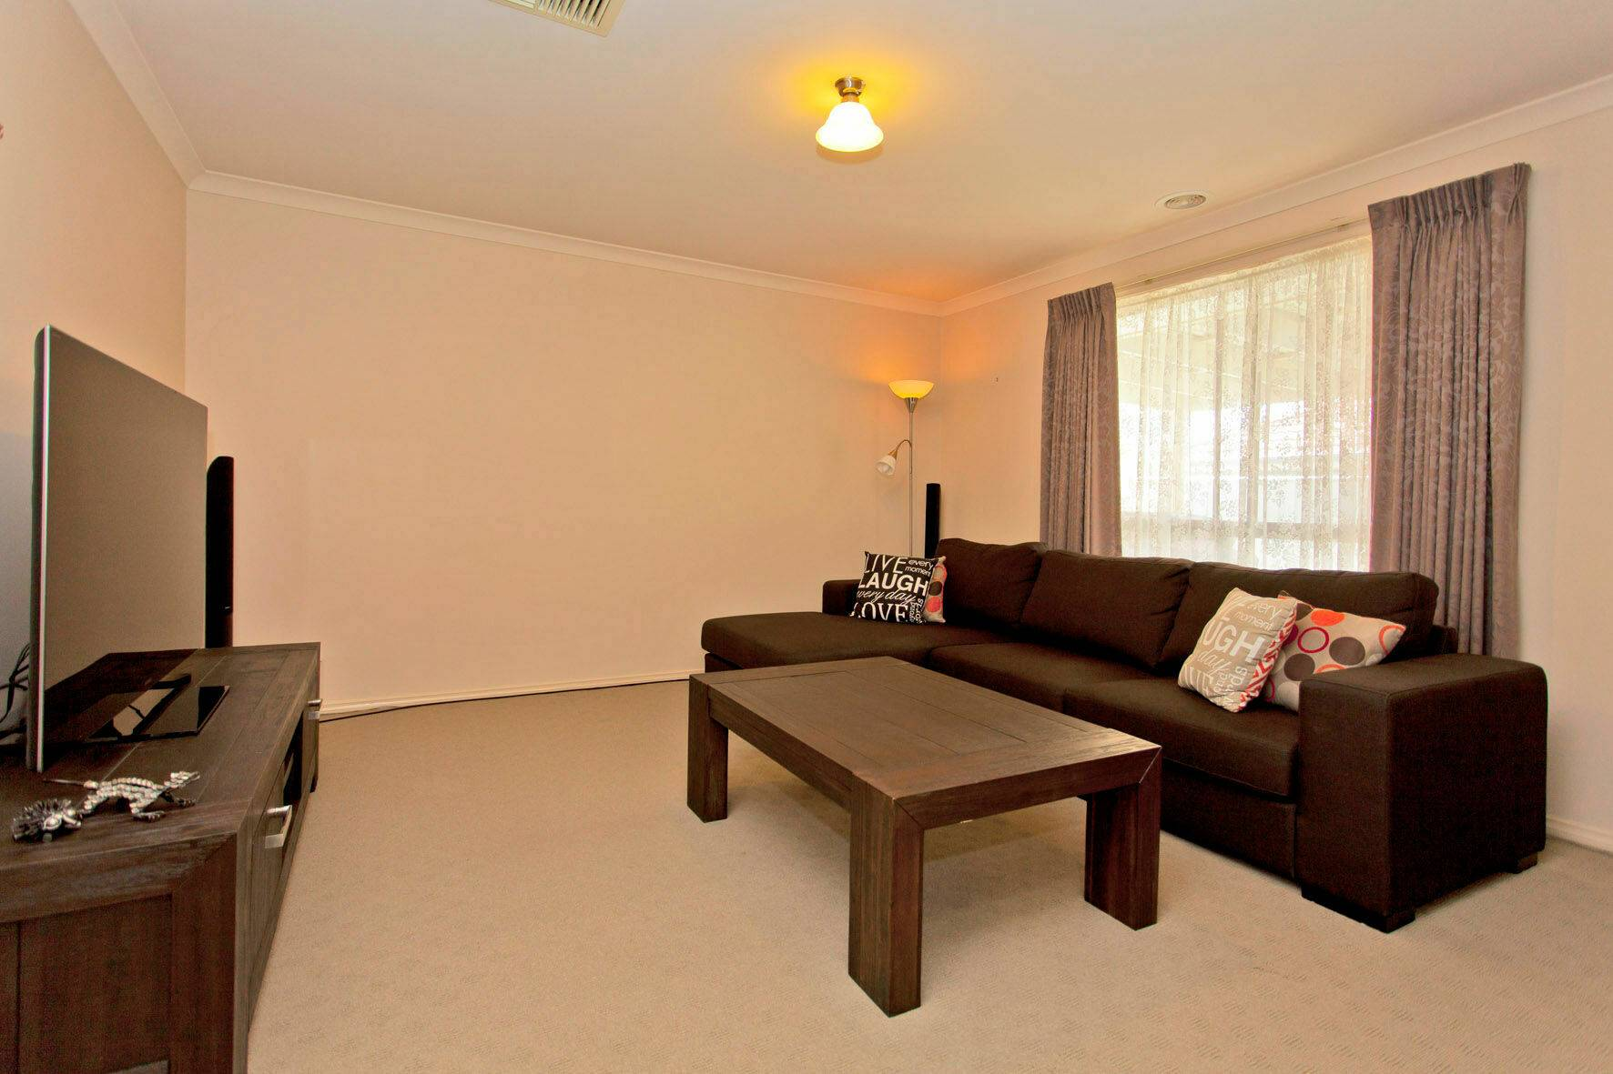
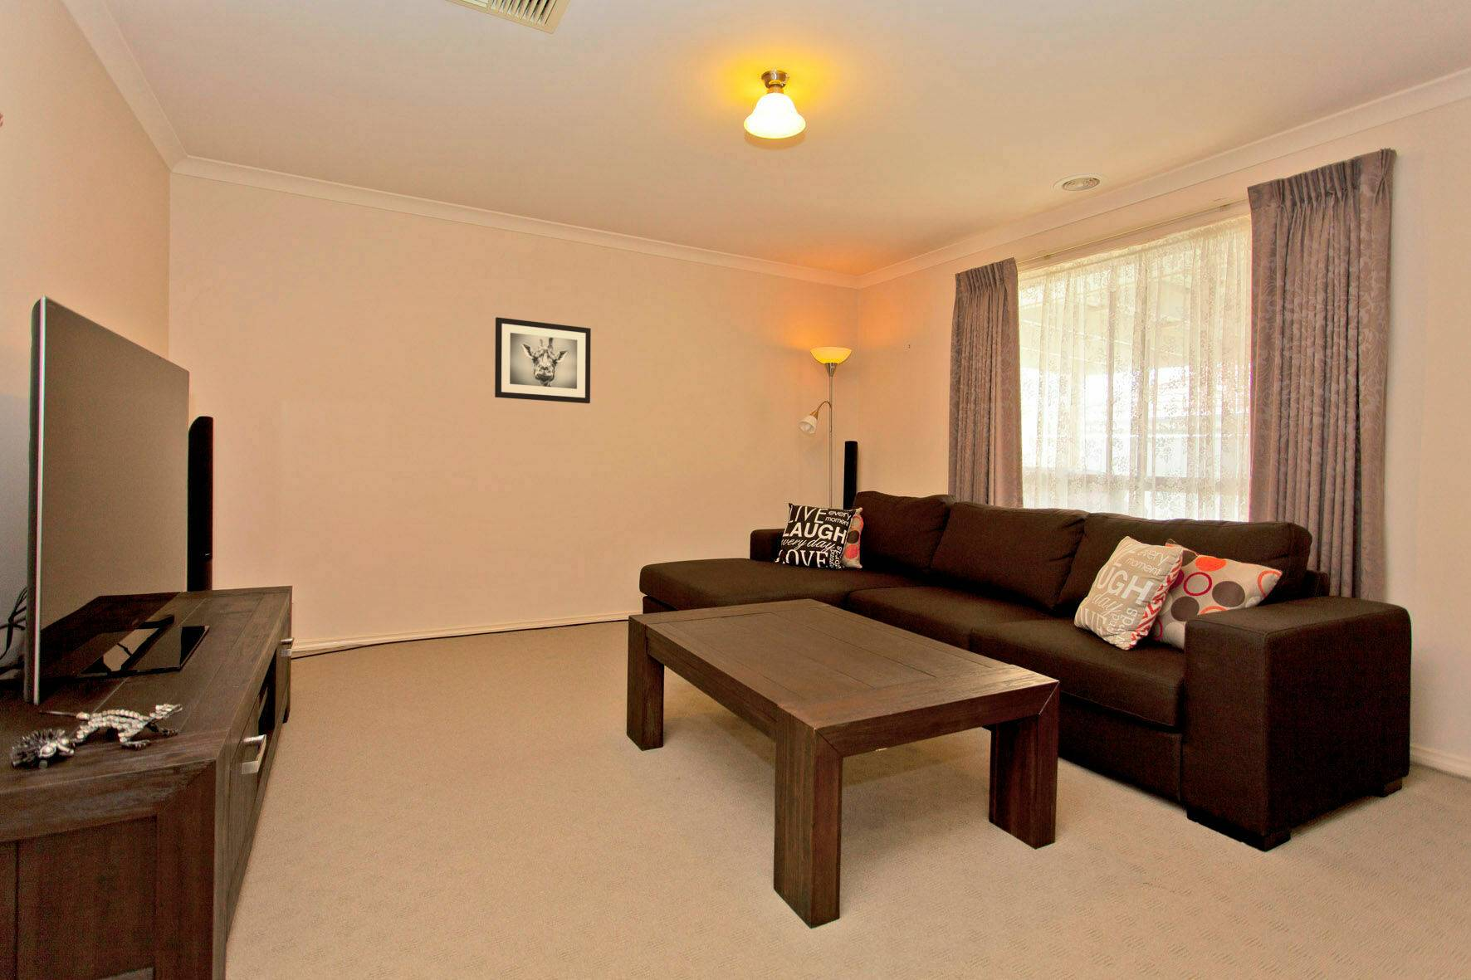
+ wall art [494,316,592,404]
